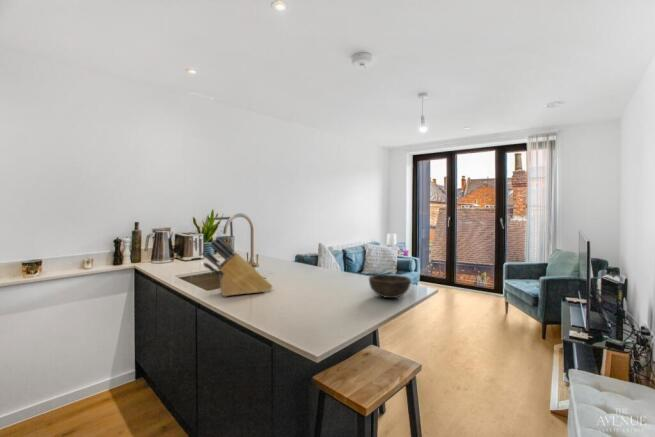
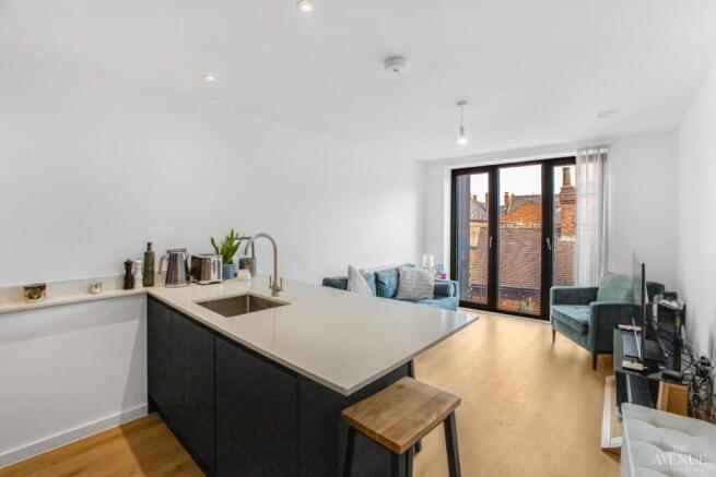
- bowl [368,273,412,299]
- knife block [201,235,273,297]
